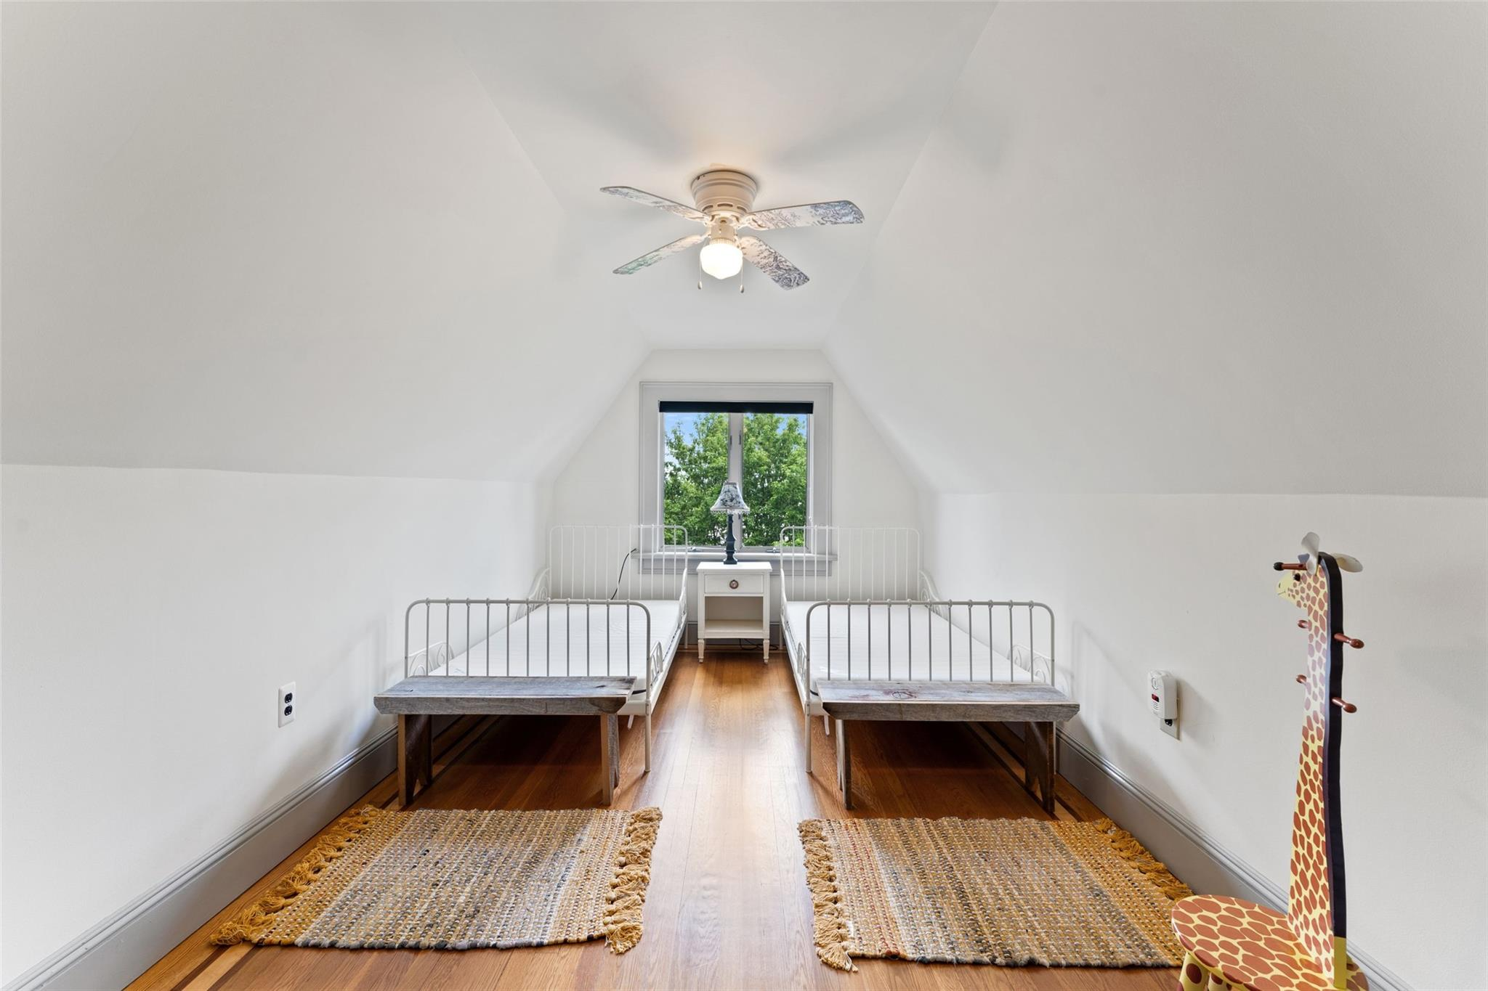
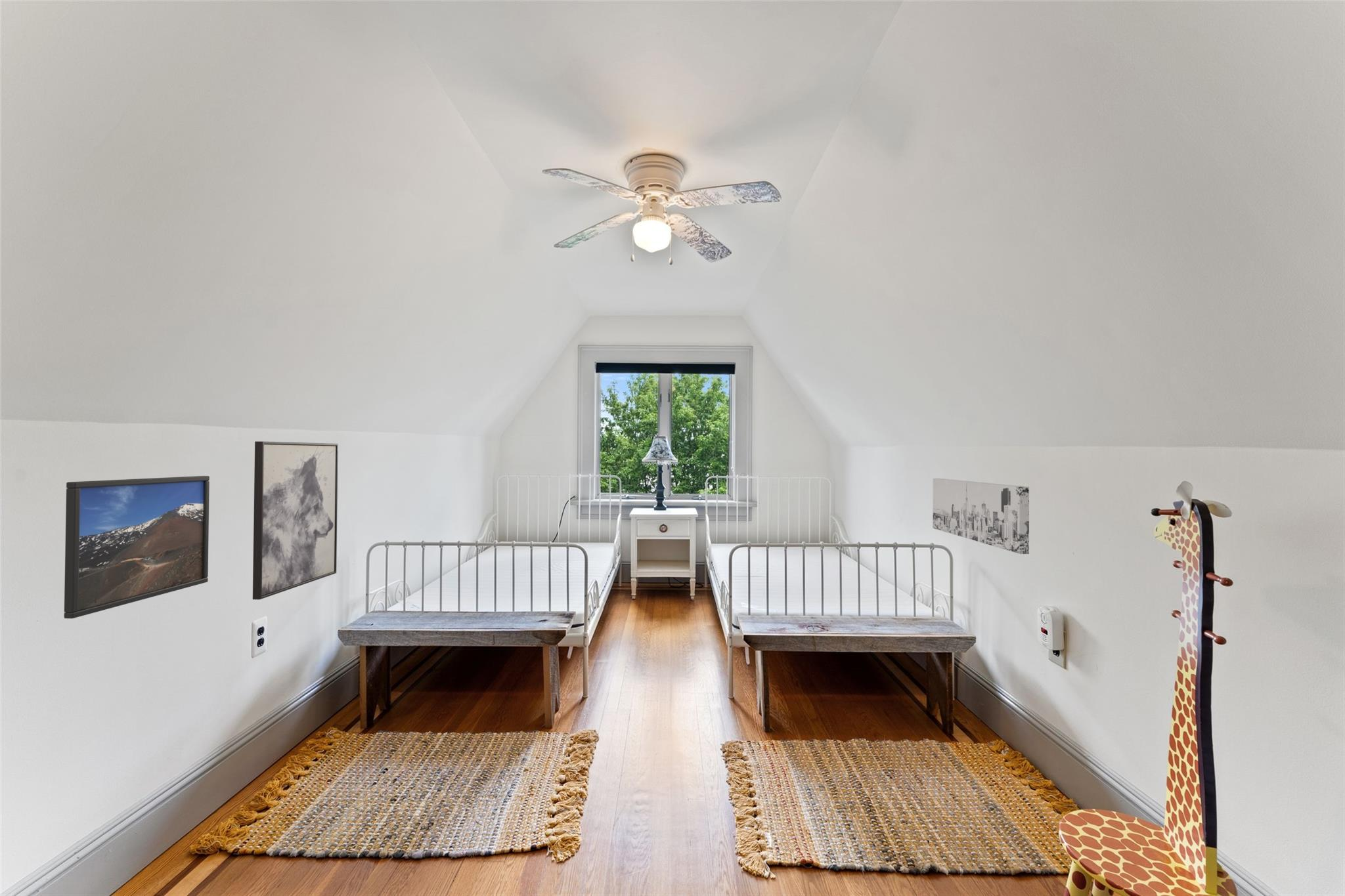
+ wall art [252,440,339,601]
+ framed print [64,475,210,619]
+ wall art [932,478,1030,555]
